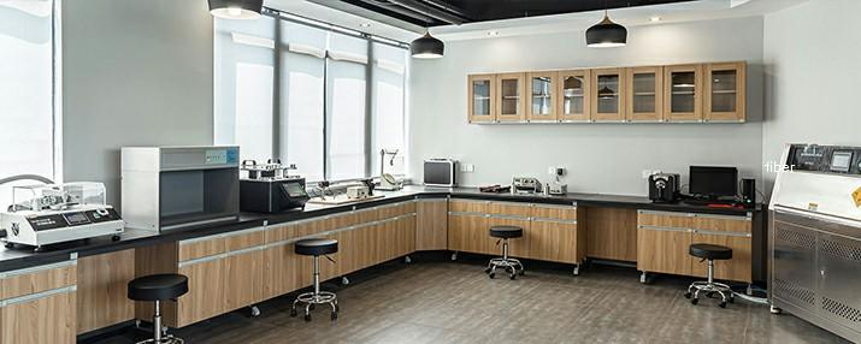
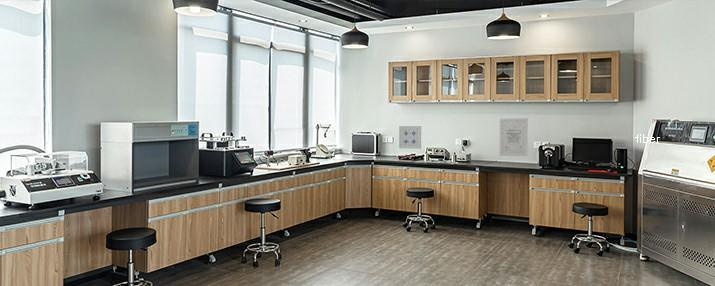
+ wall art [398,125,422,150]
+ wall art [498,117,529,157]
